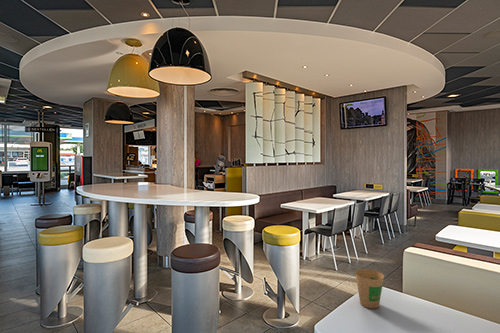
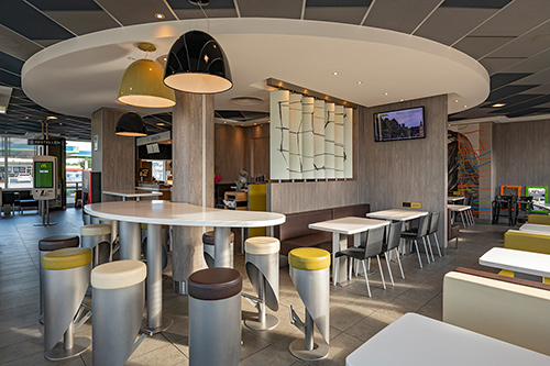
- paper cup [354,268,385,310]
